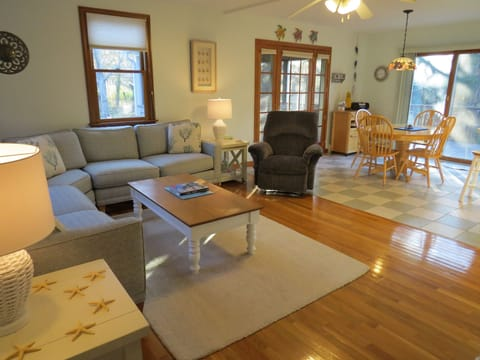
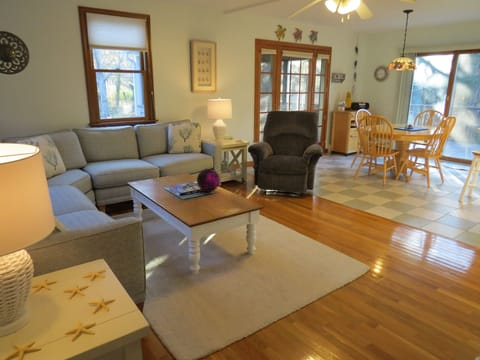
+ decorative orb [196,168,221,193]
